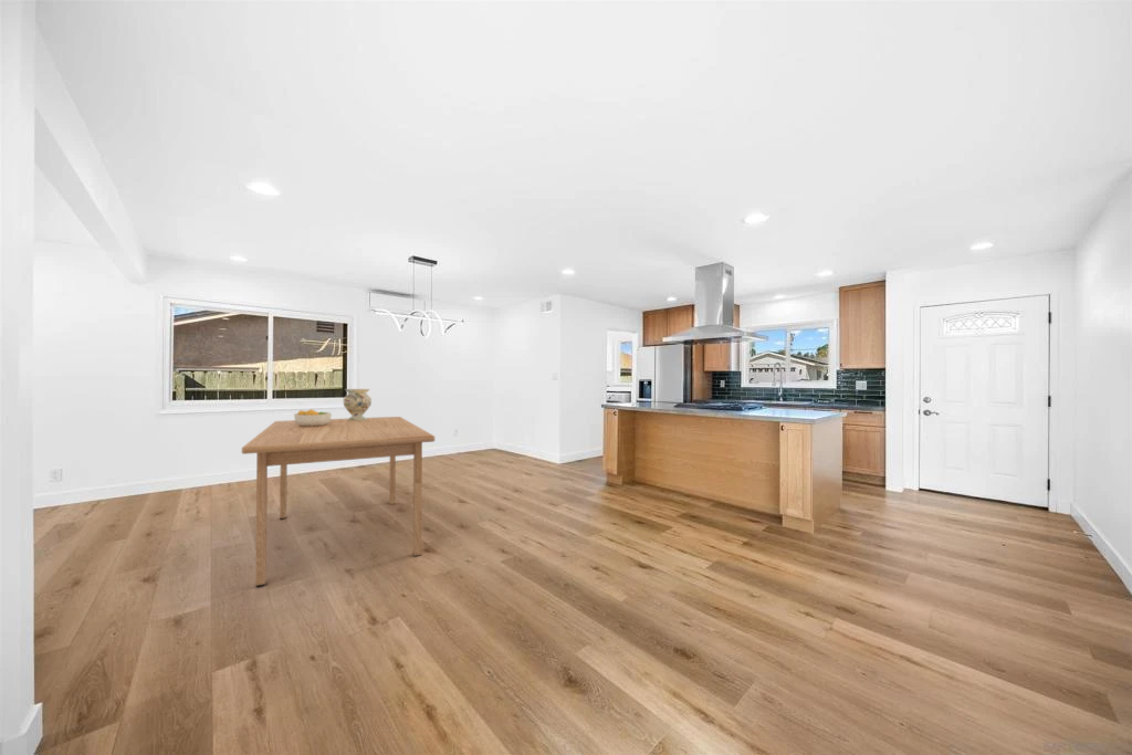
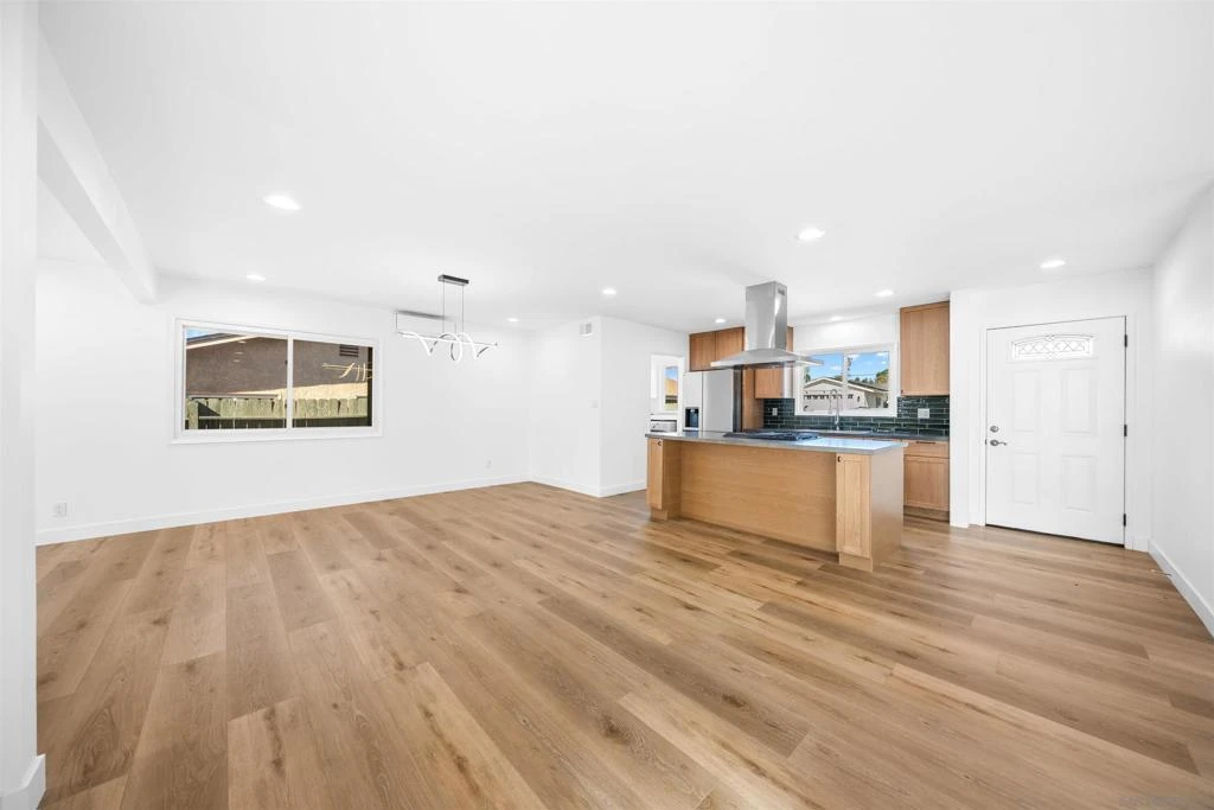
- decorative vase [342,388,373,421]
- fruit bowl [293,408,333,427]
- table [241,416,436,588]
